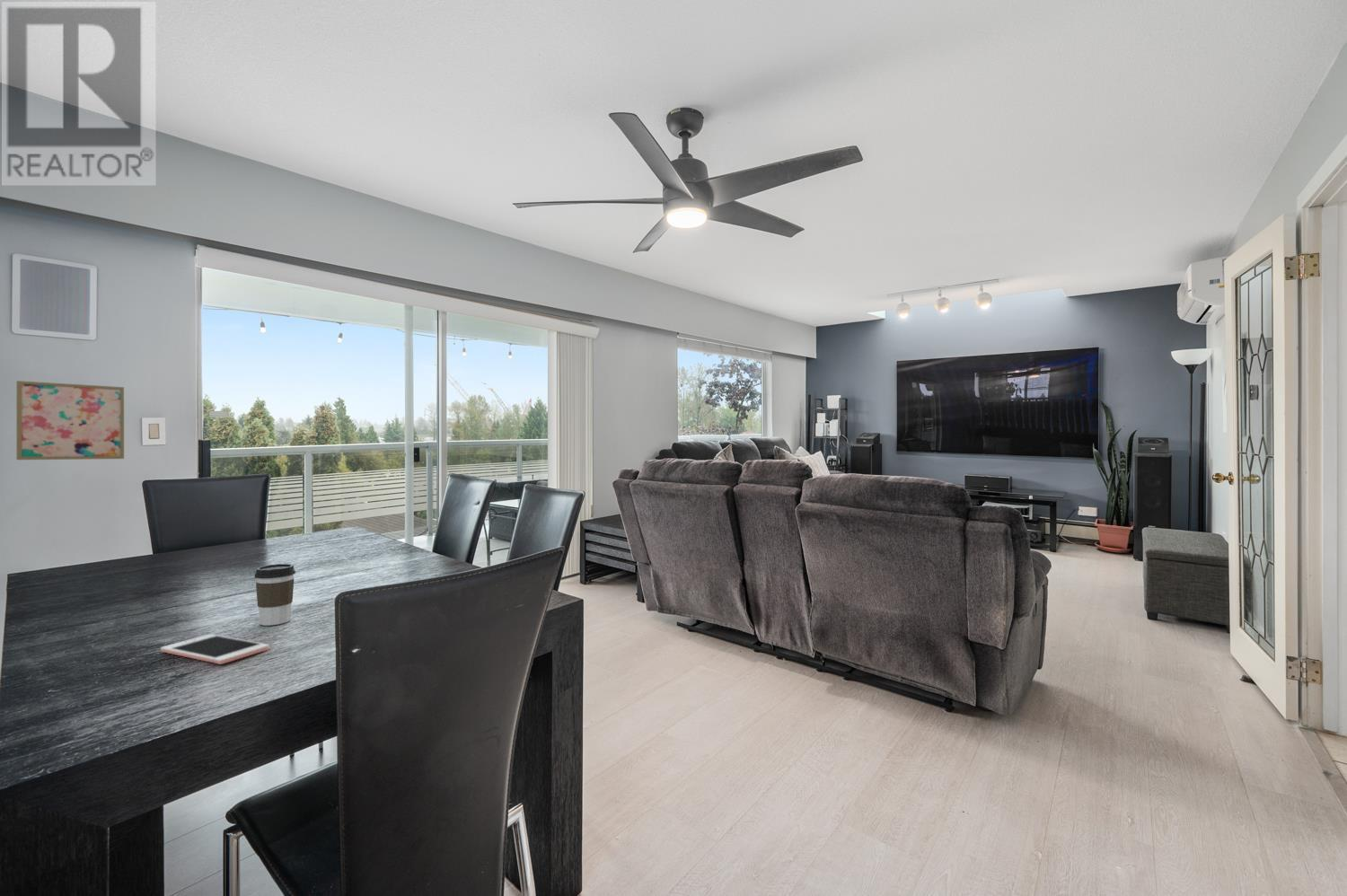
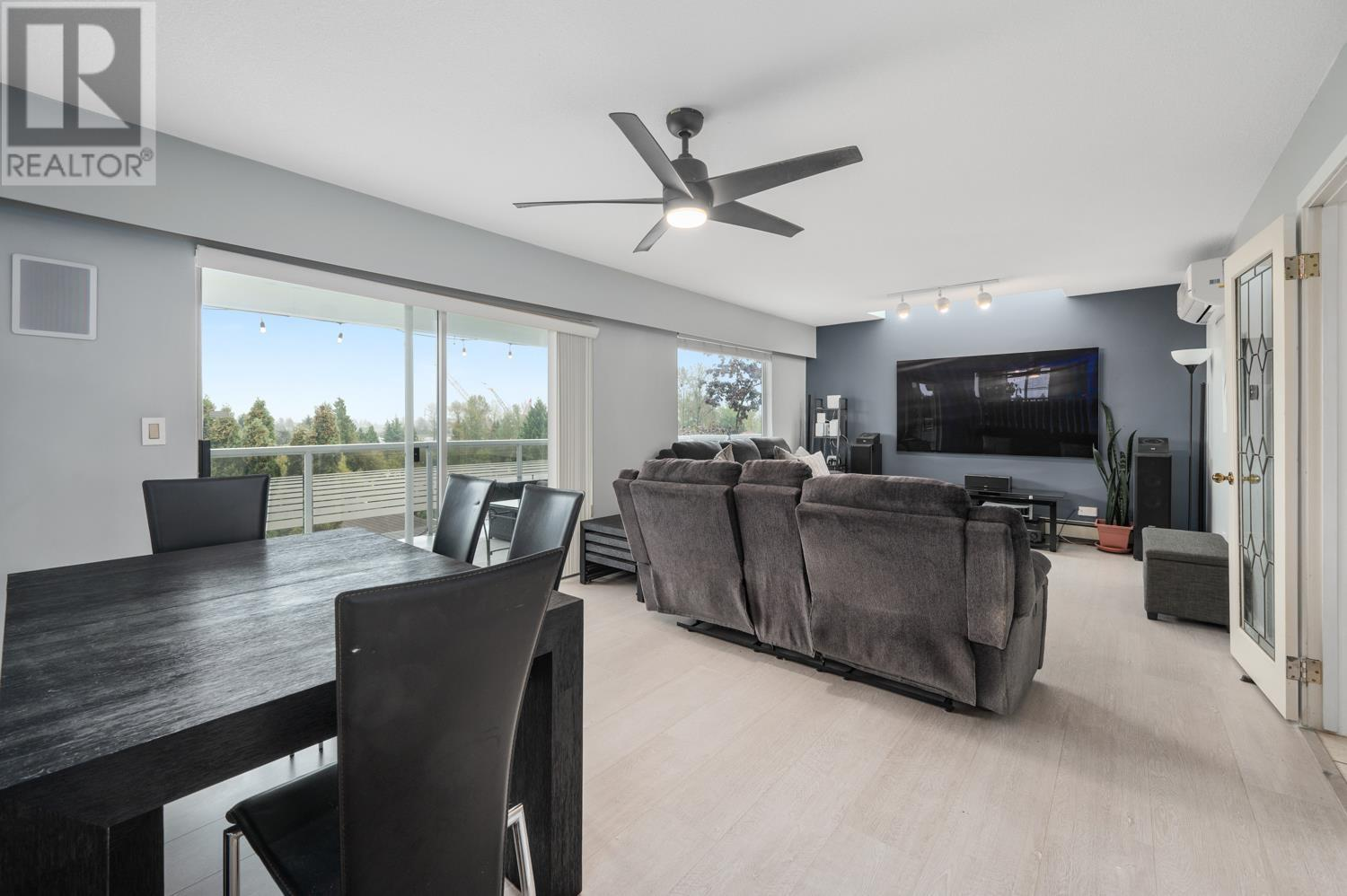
- coffee cup [254,563,296,627]
- cell phone [160,633,269,665]
- wall art [15,380,125,461]
